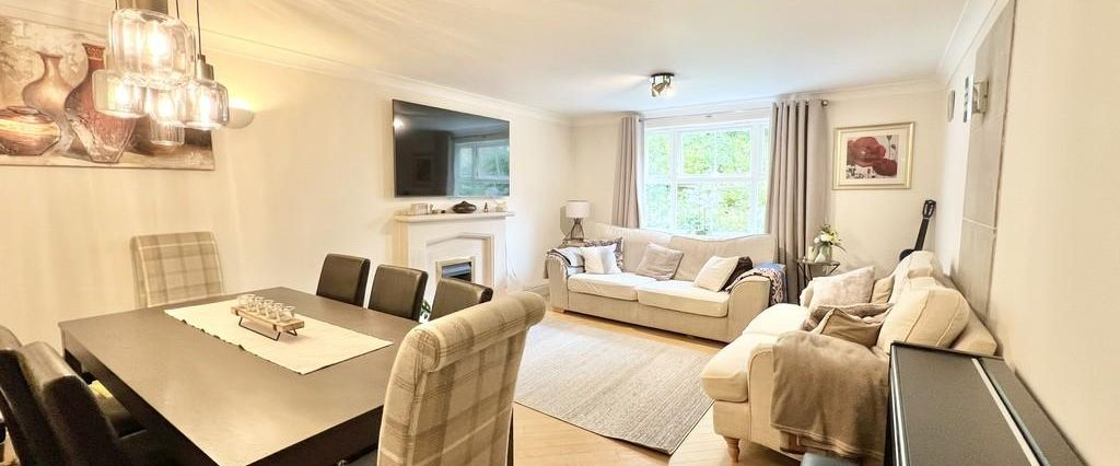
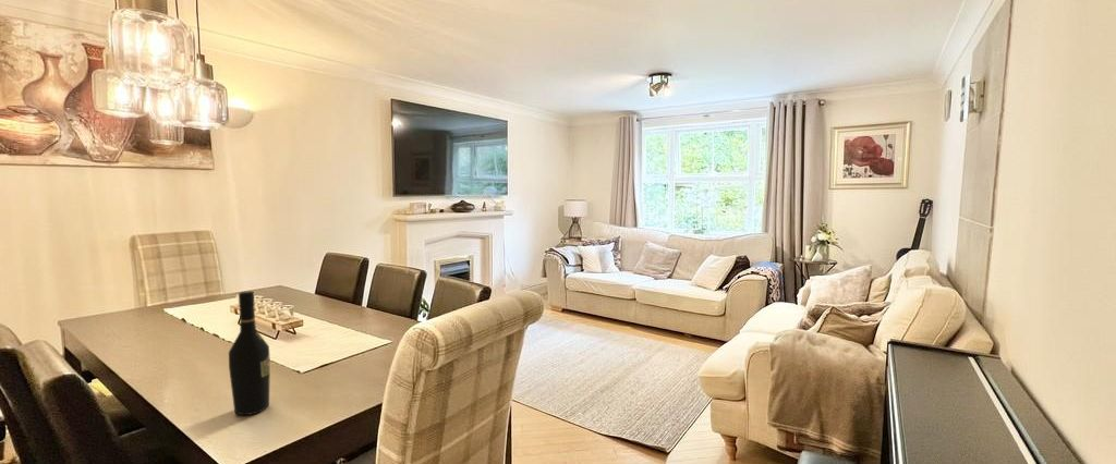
+ wine bottle [228,290,271,416]
